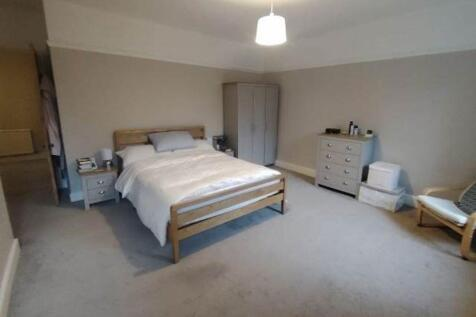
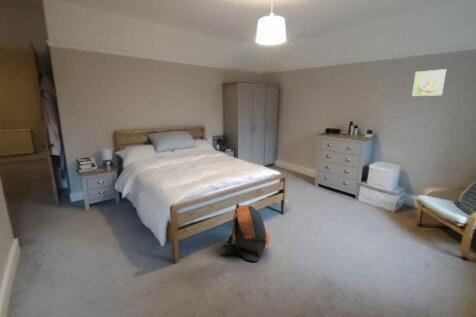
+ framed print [411,68,447,97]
+ backpack [220,202,270,263]
